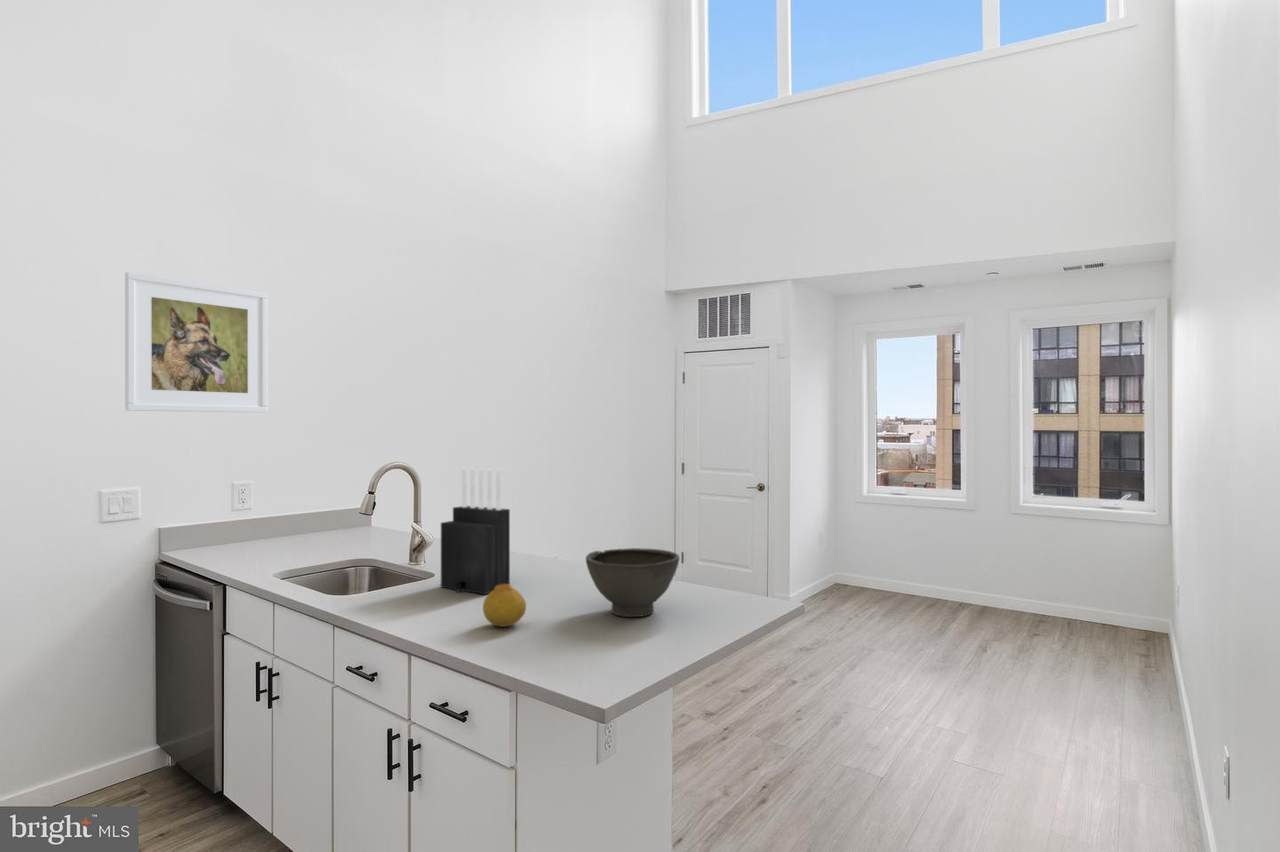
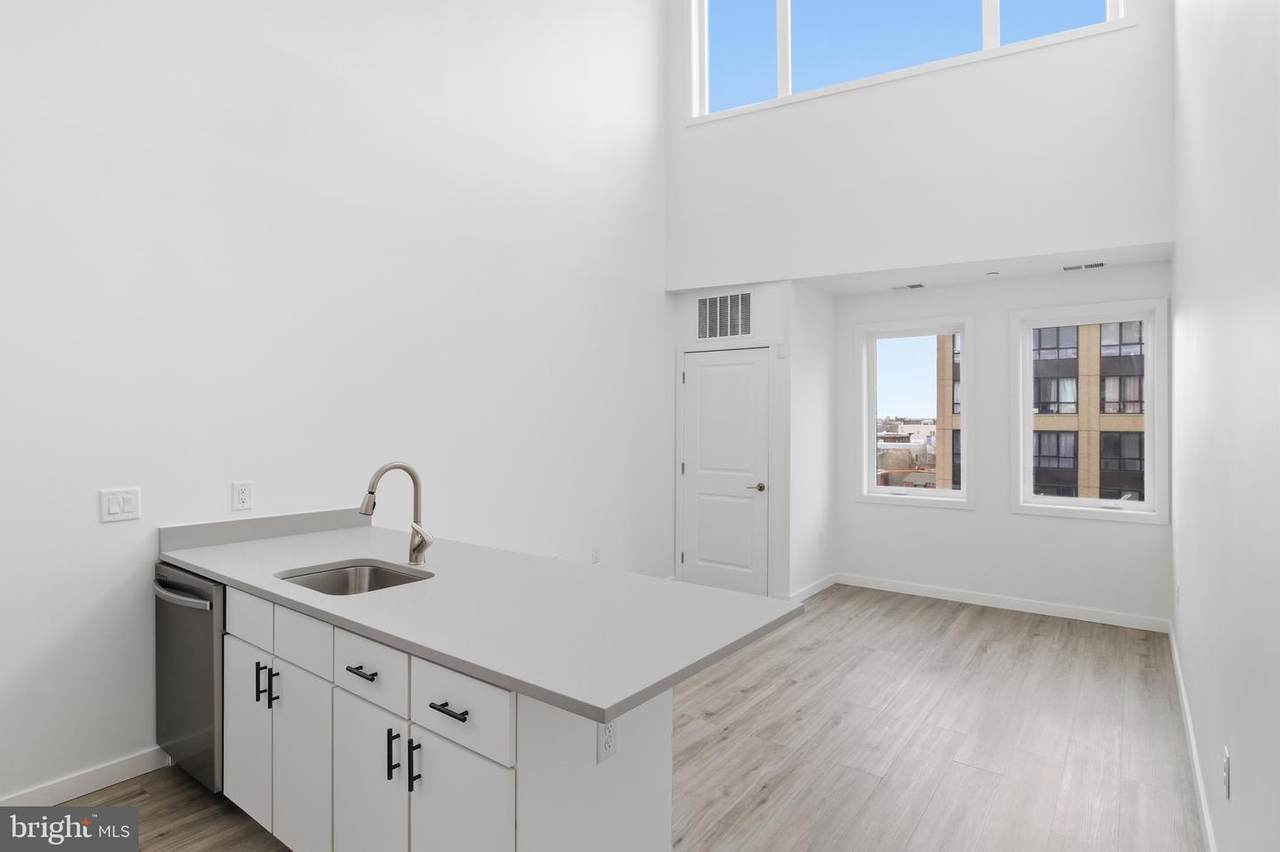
- bowl [585,547,680,618]
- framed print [124,271,269,414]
- knife block [440,467,511,595]
- fruit [482,584,527,628]
